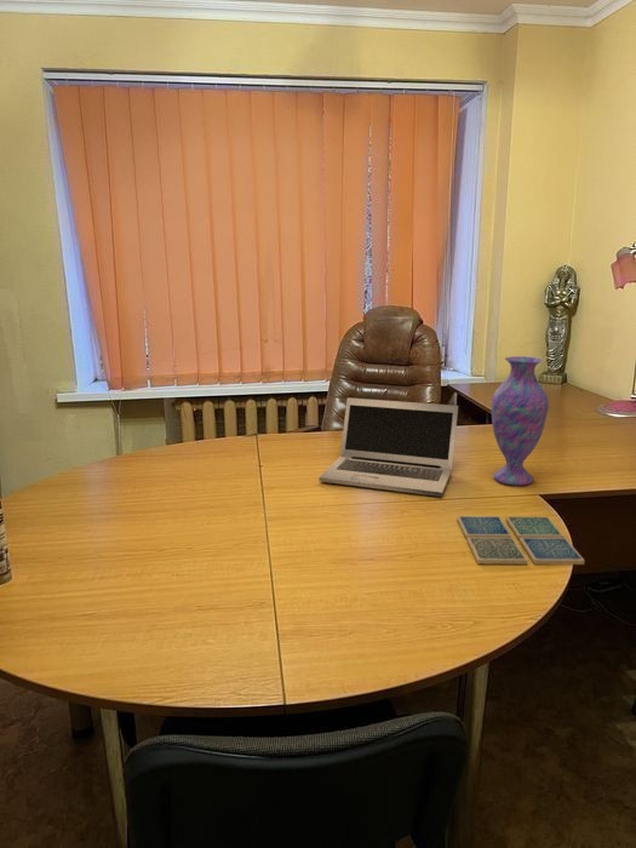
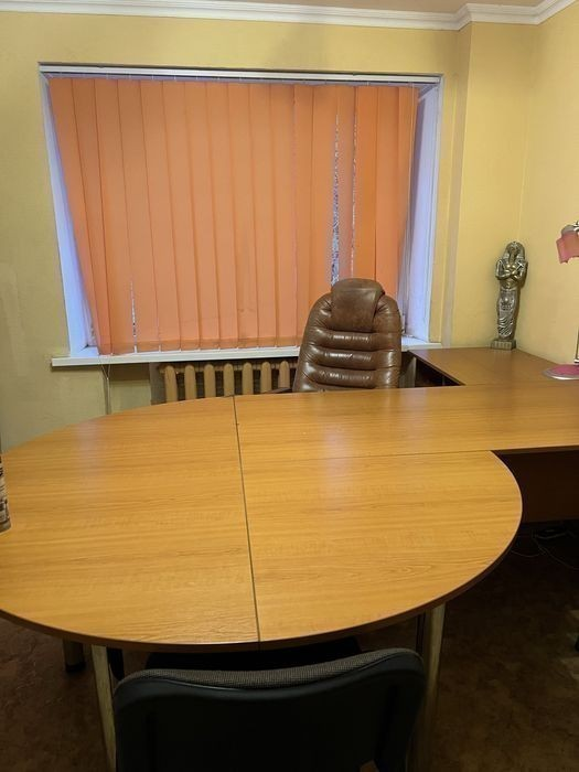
- drink coaster [455,515,585,566]
- vase [489,355,550,487]
- laptop [317,396,459,498]
